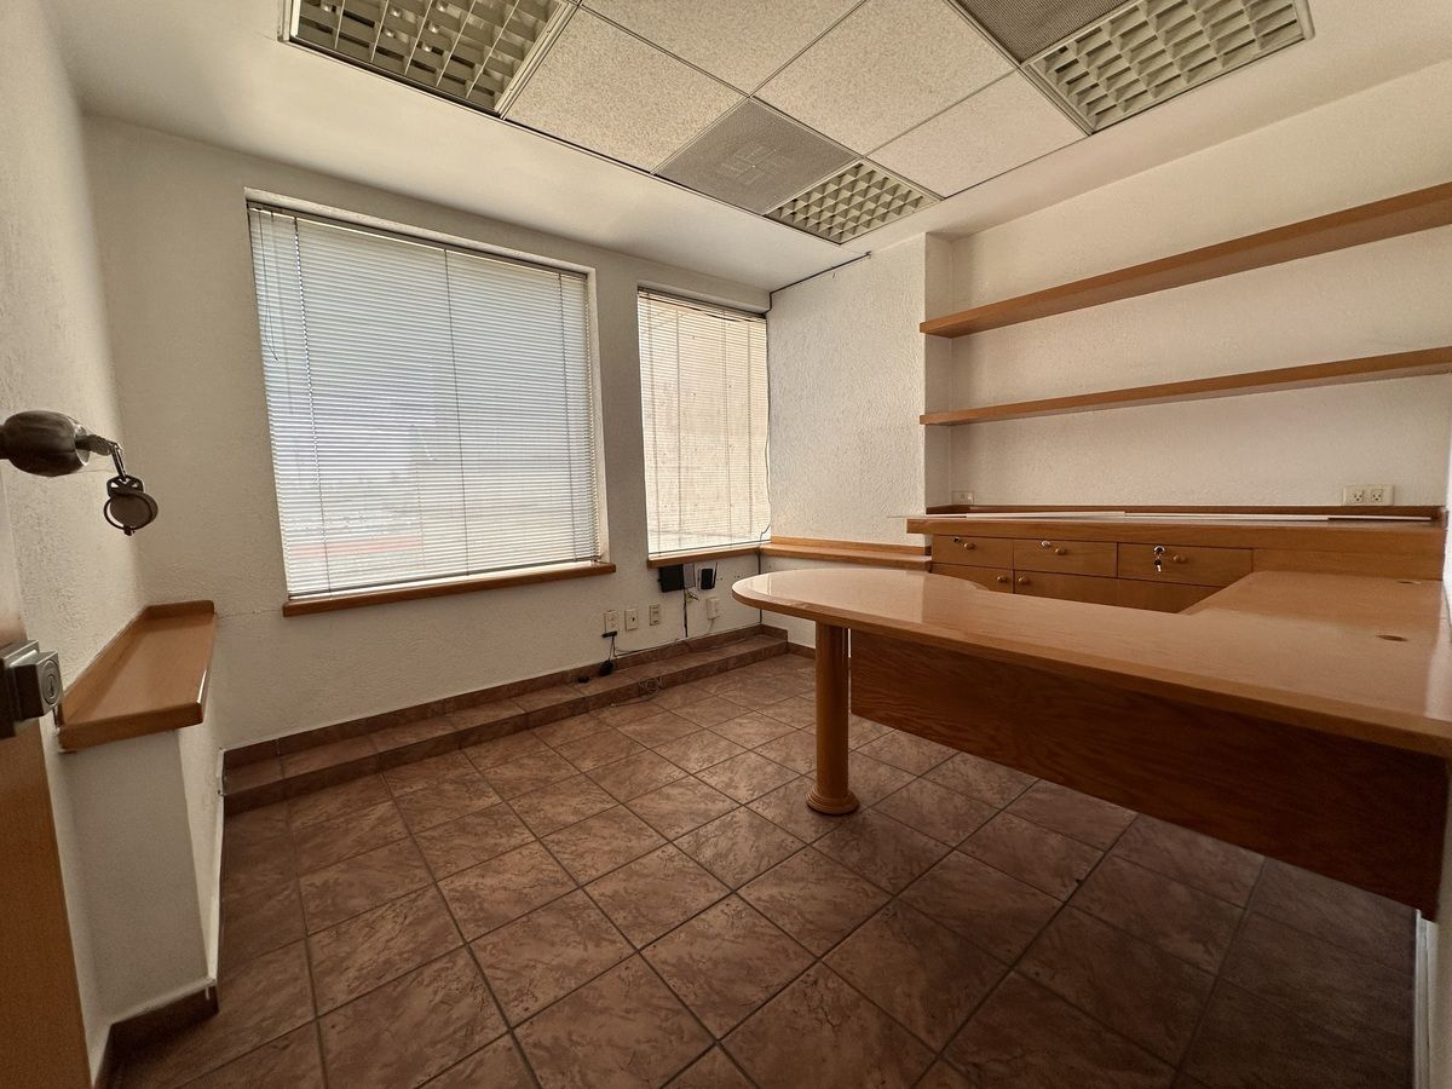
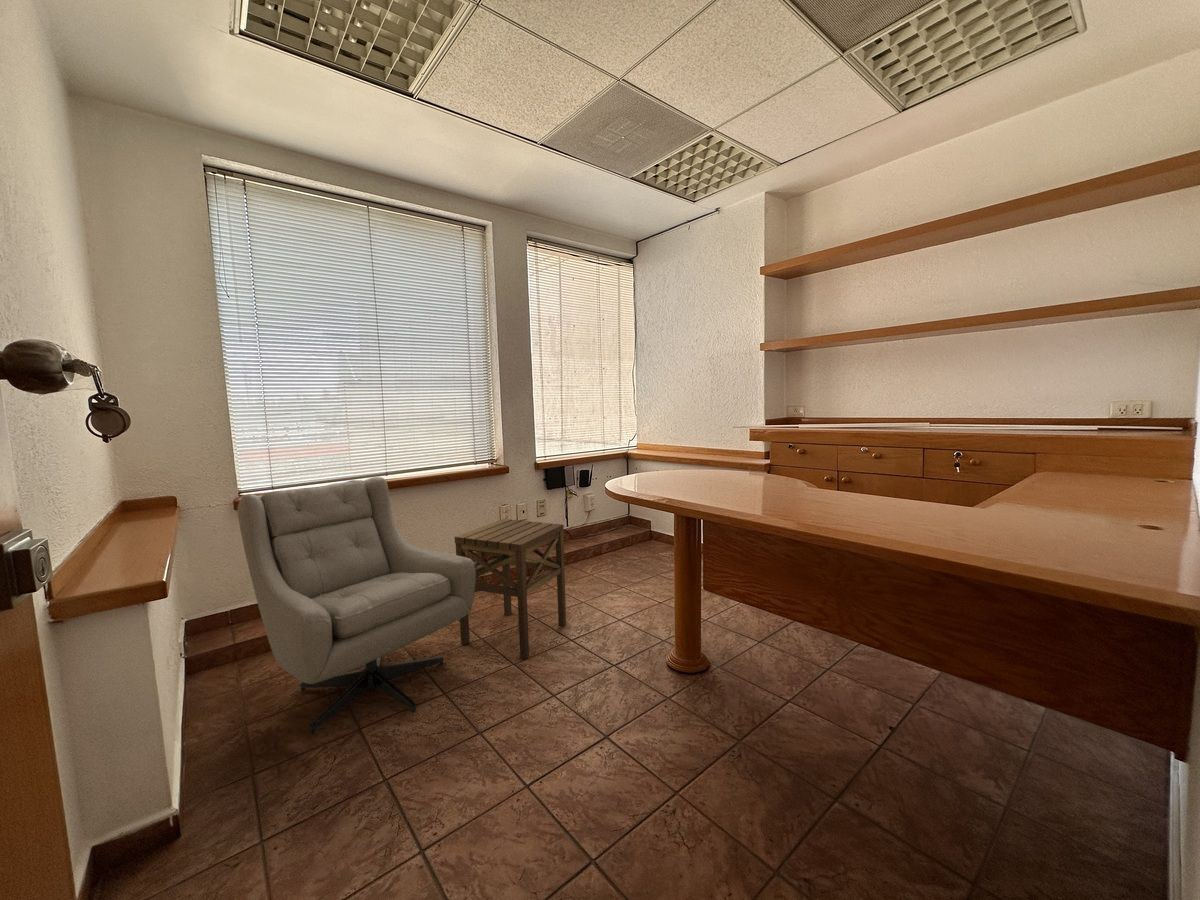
+ armchair [237,476,477,735]
+ side table [454,518,567,660]
